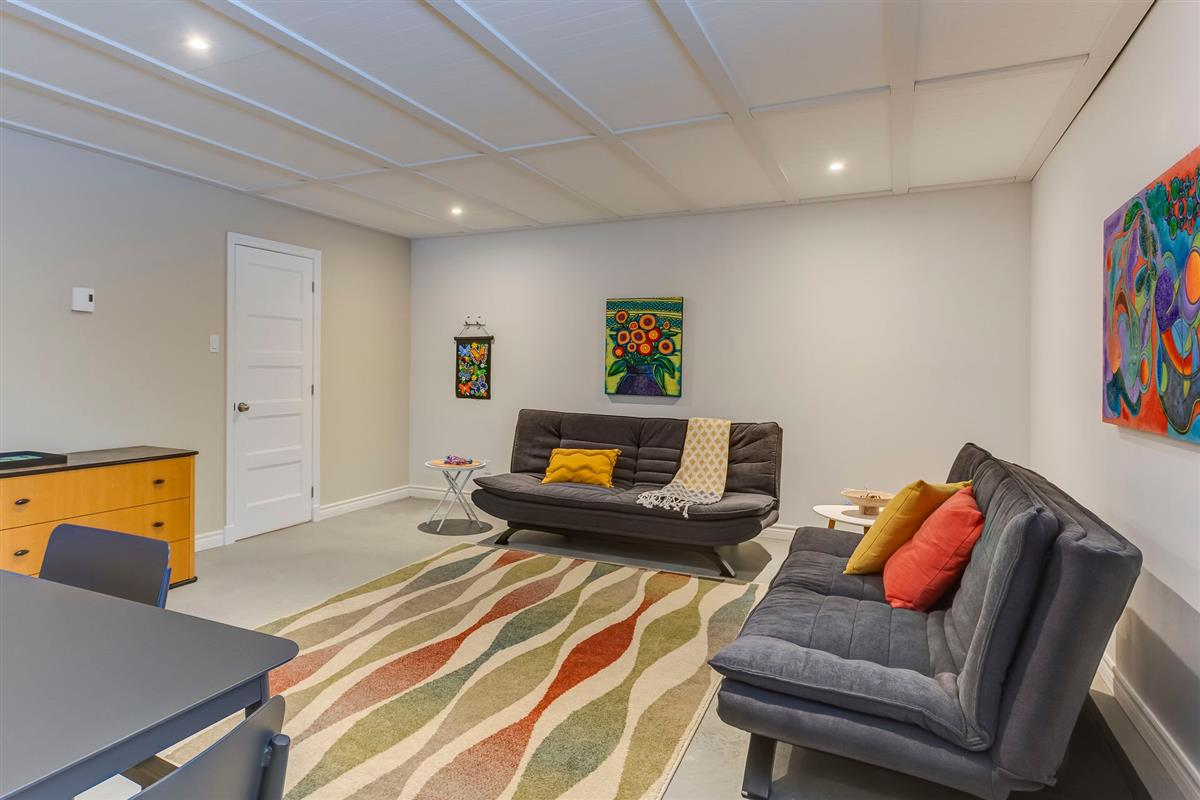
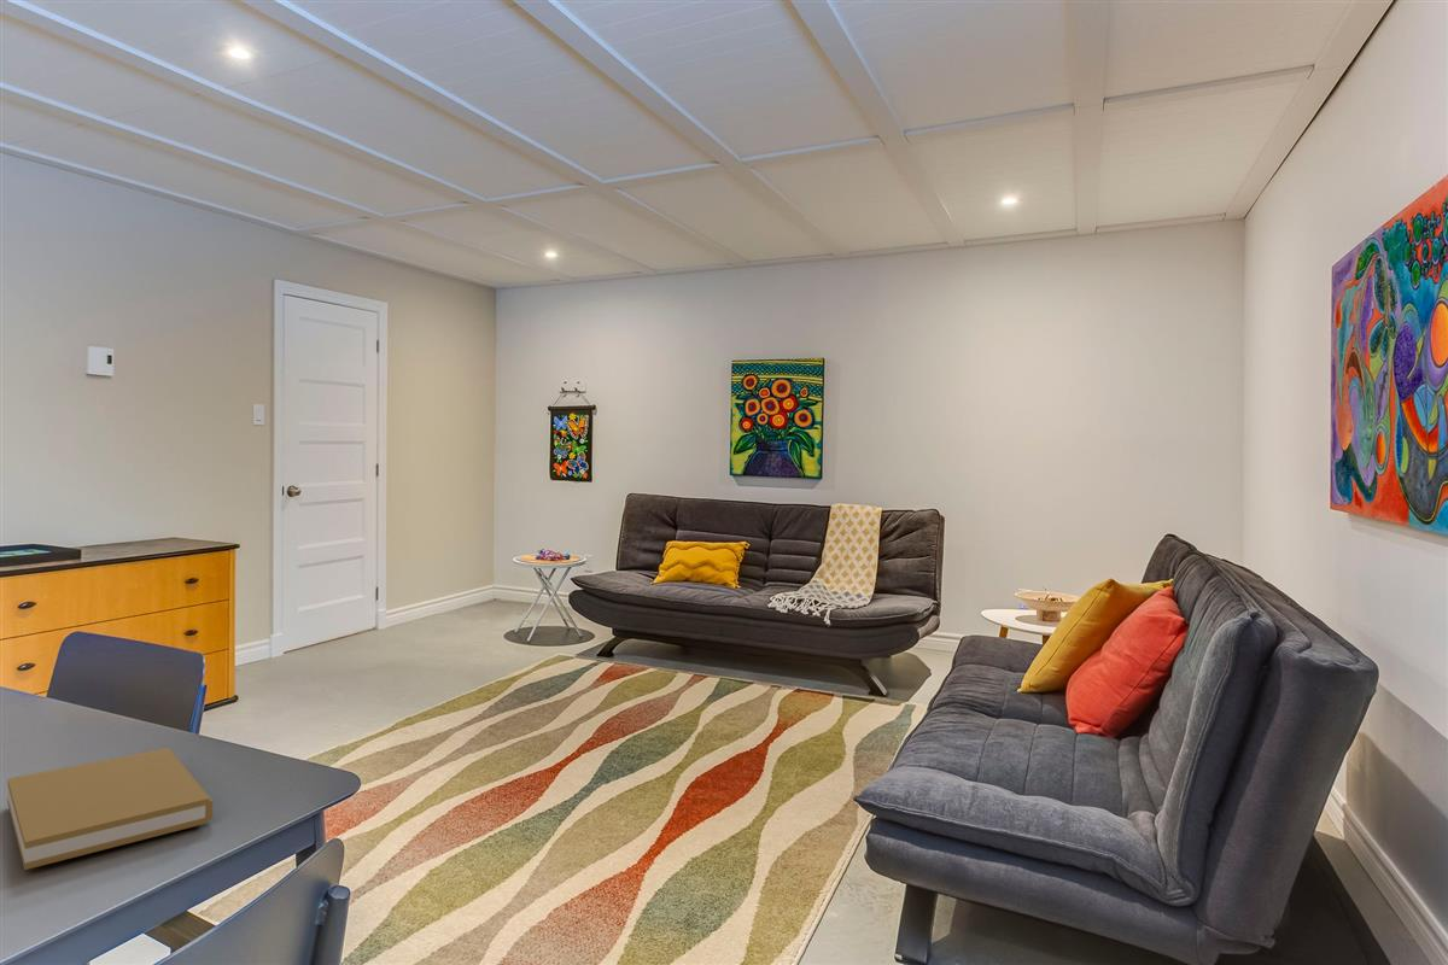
+ book [6,747,214,871]
